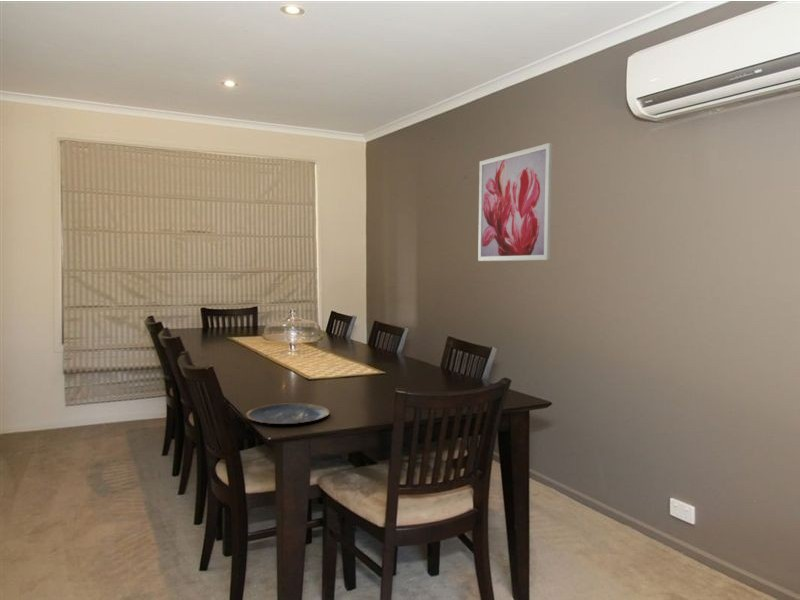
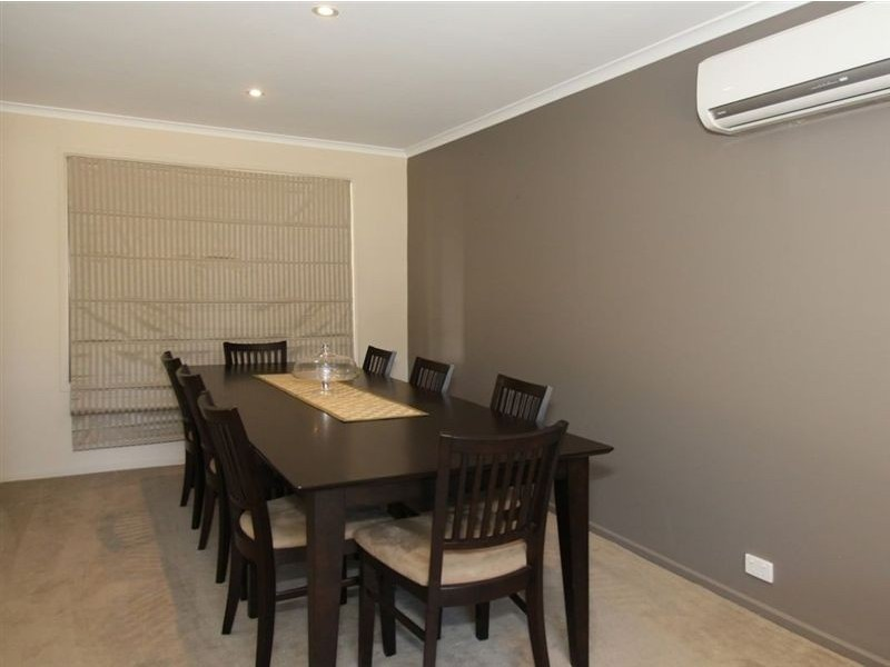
- wall art [477,142,553,262]
- plate [245,402,331,425]
